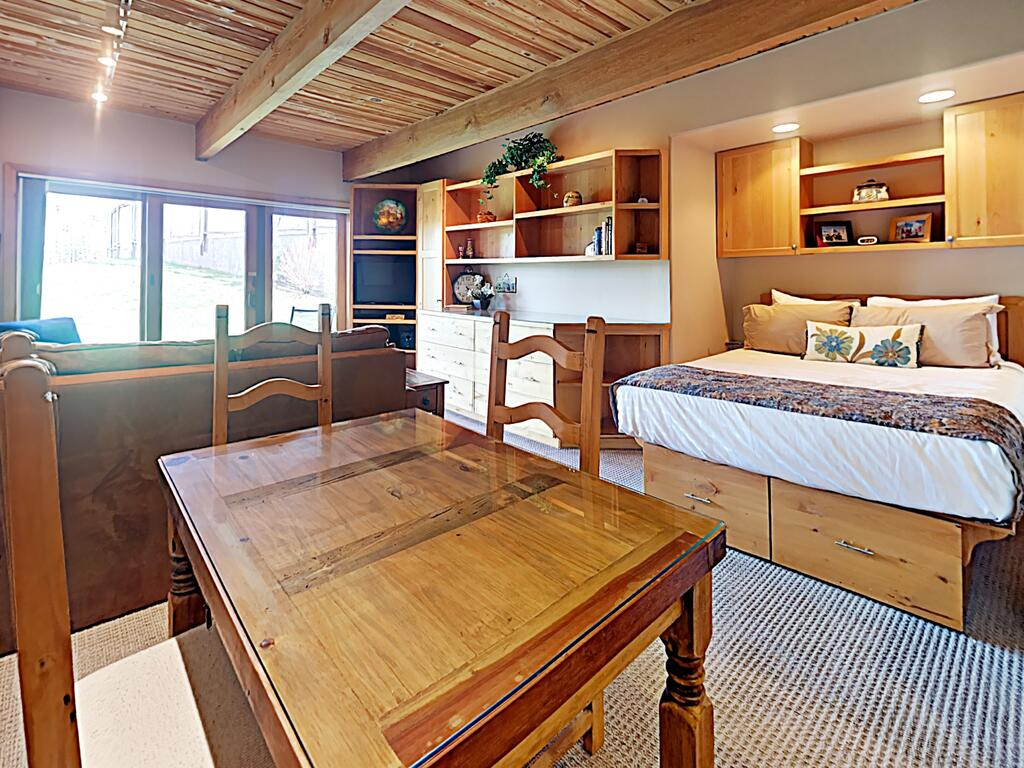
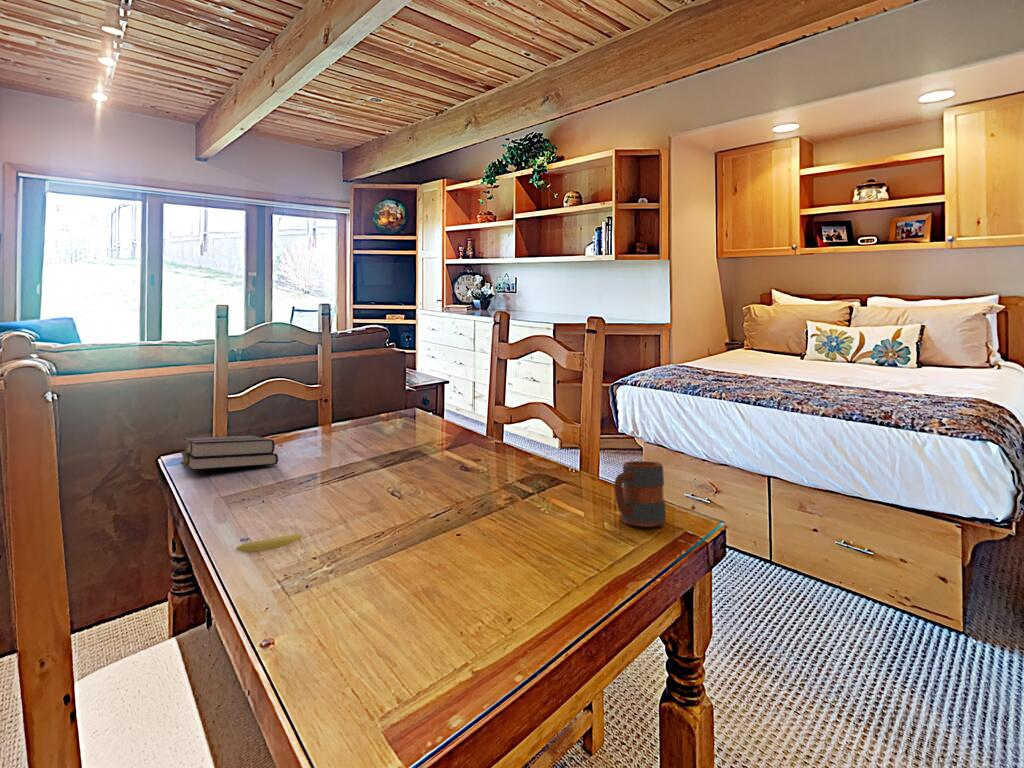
+ mug [613,460,667,528]
+ book [179,435,279,471]
+ fruit [235,533,303,553]
